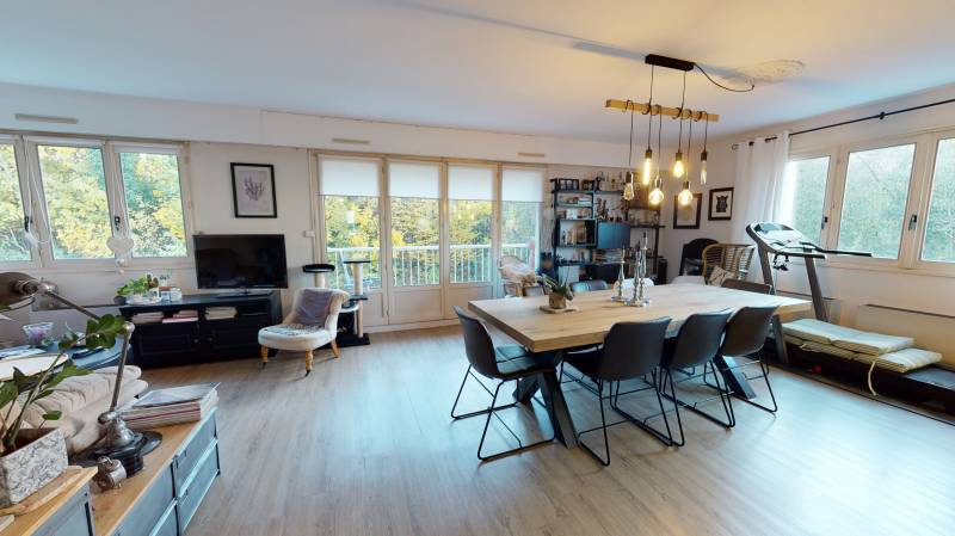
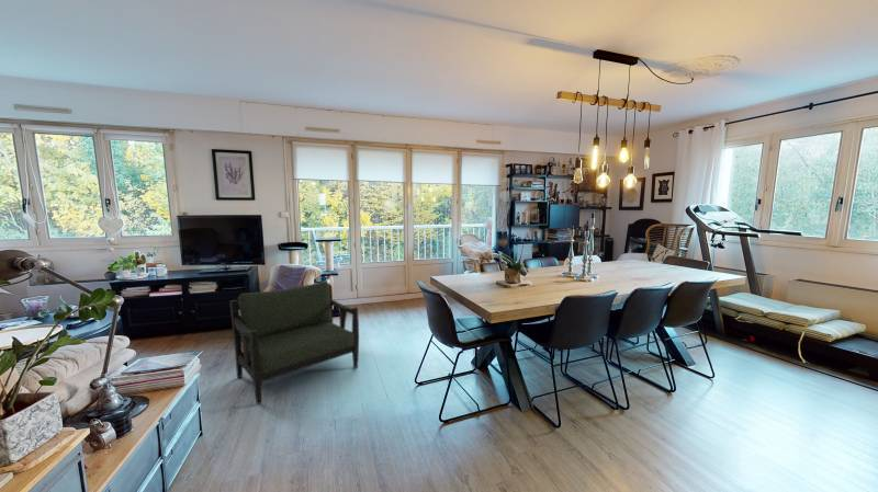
+ armchair [229,279,360,405]
